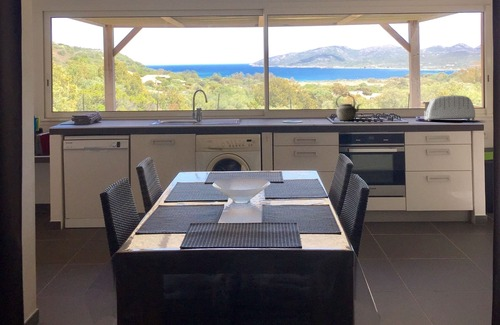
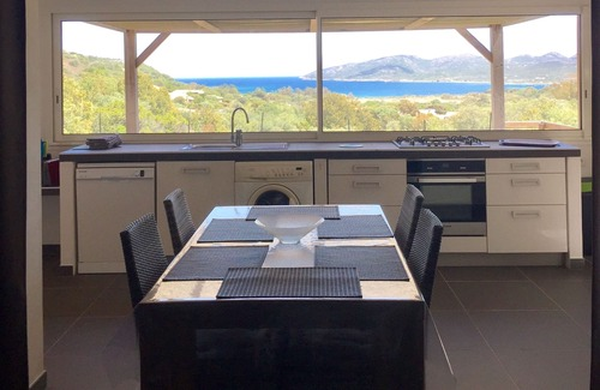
- kettle [335,93,362,121]
- toaster [421,95,476,122]
